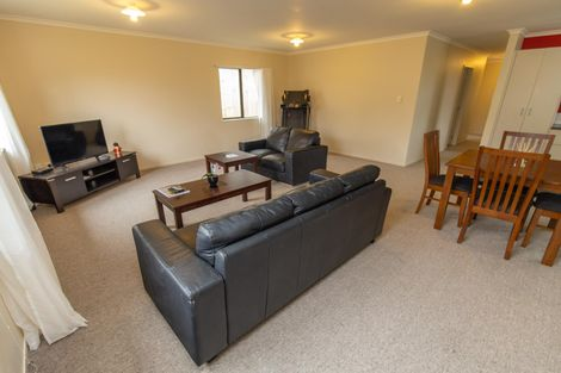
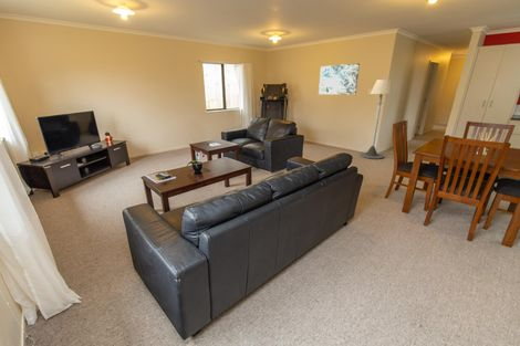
+ floor lamp [358,78,394,160]
+ wall art [318,62,361,95]
